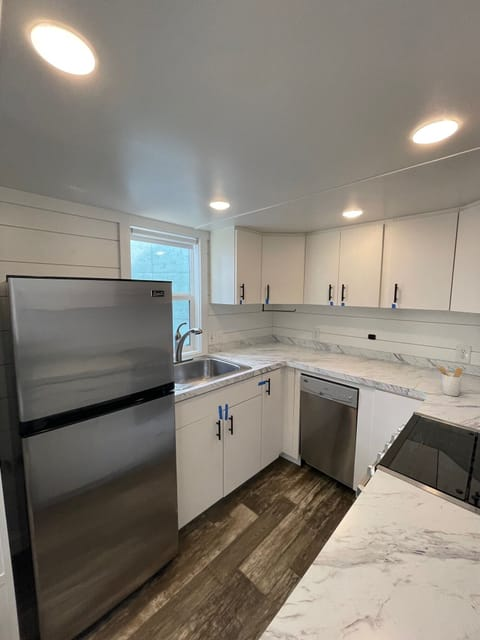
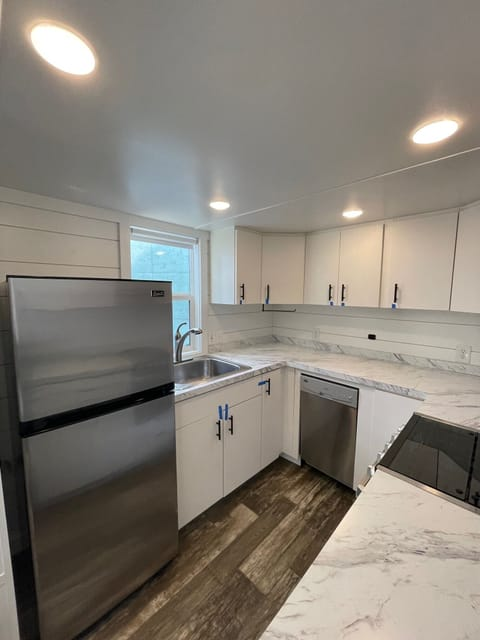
- utensil holder [435,365,464,397]
